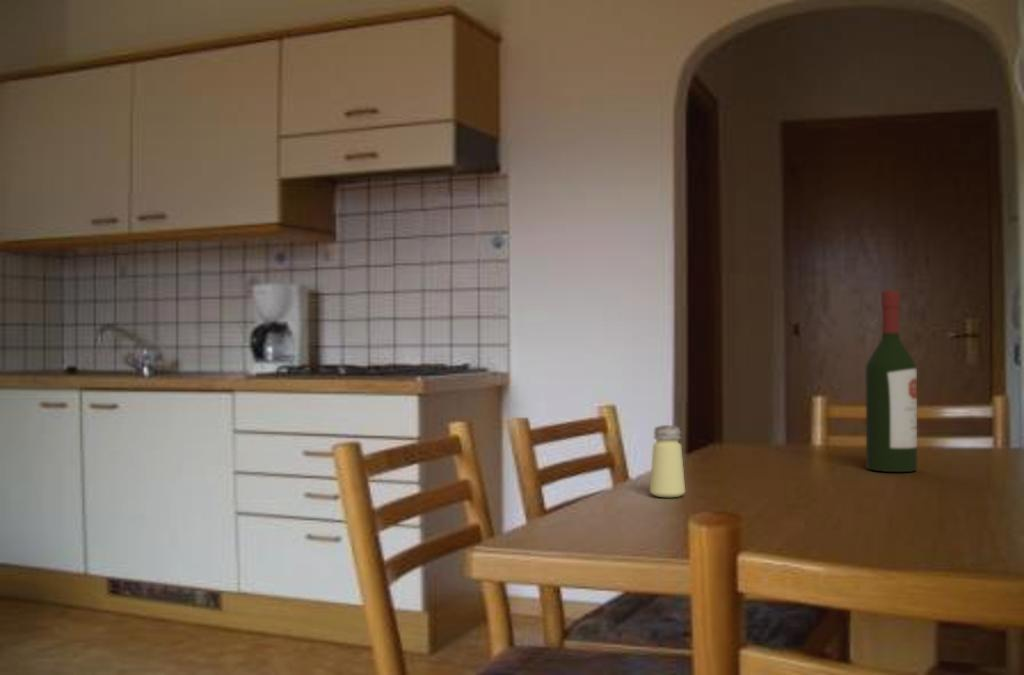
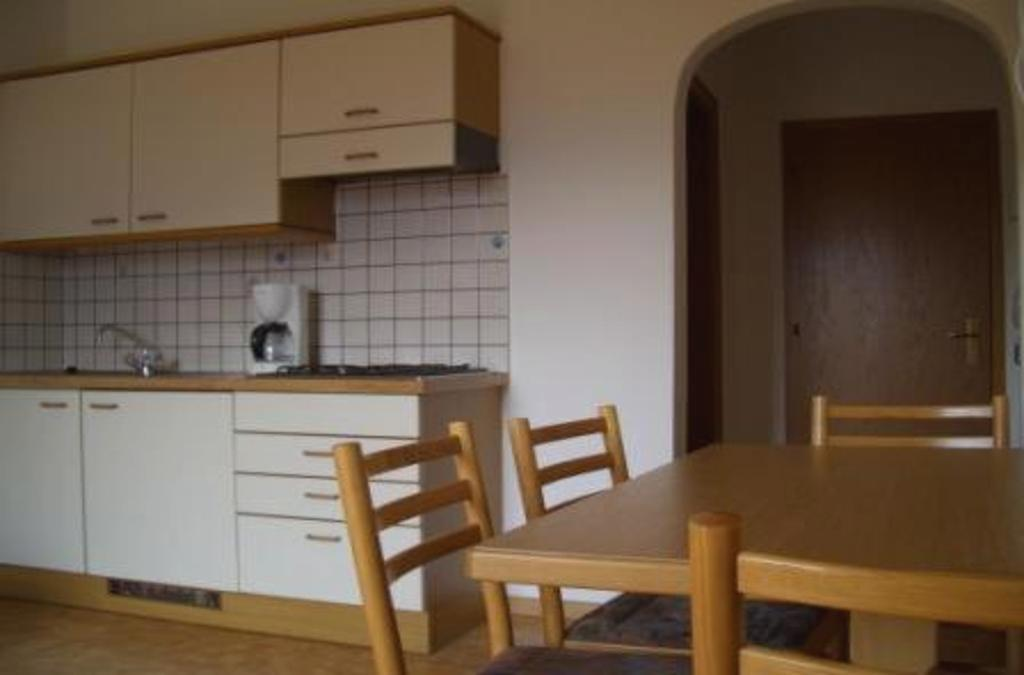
- wine bottle [865,290,918,473]
- saltshaker [649,424,686,498]
